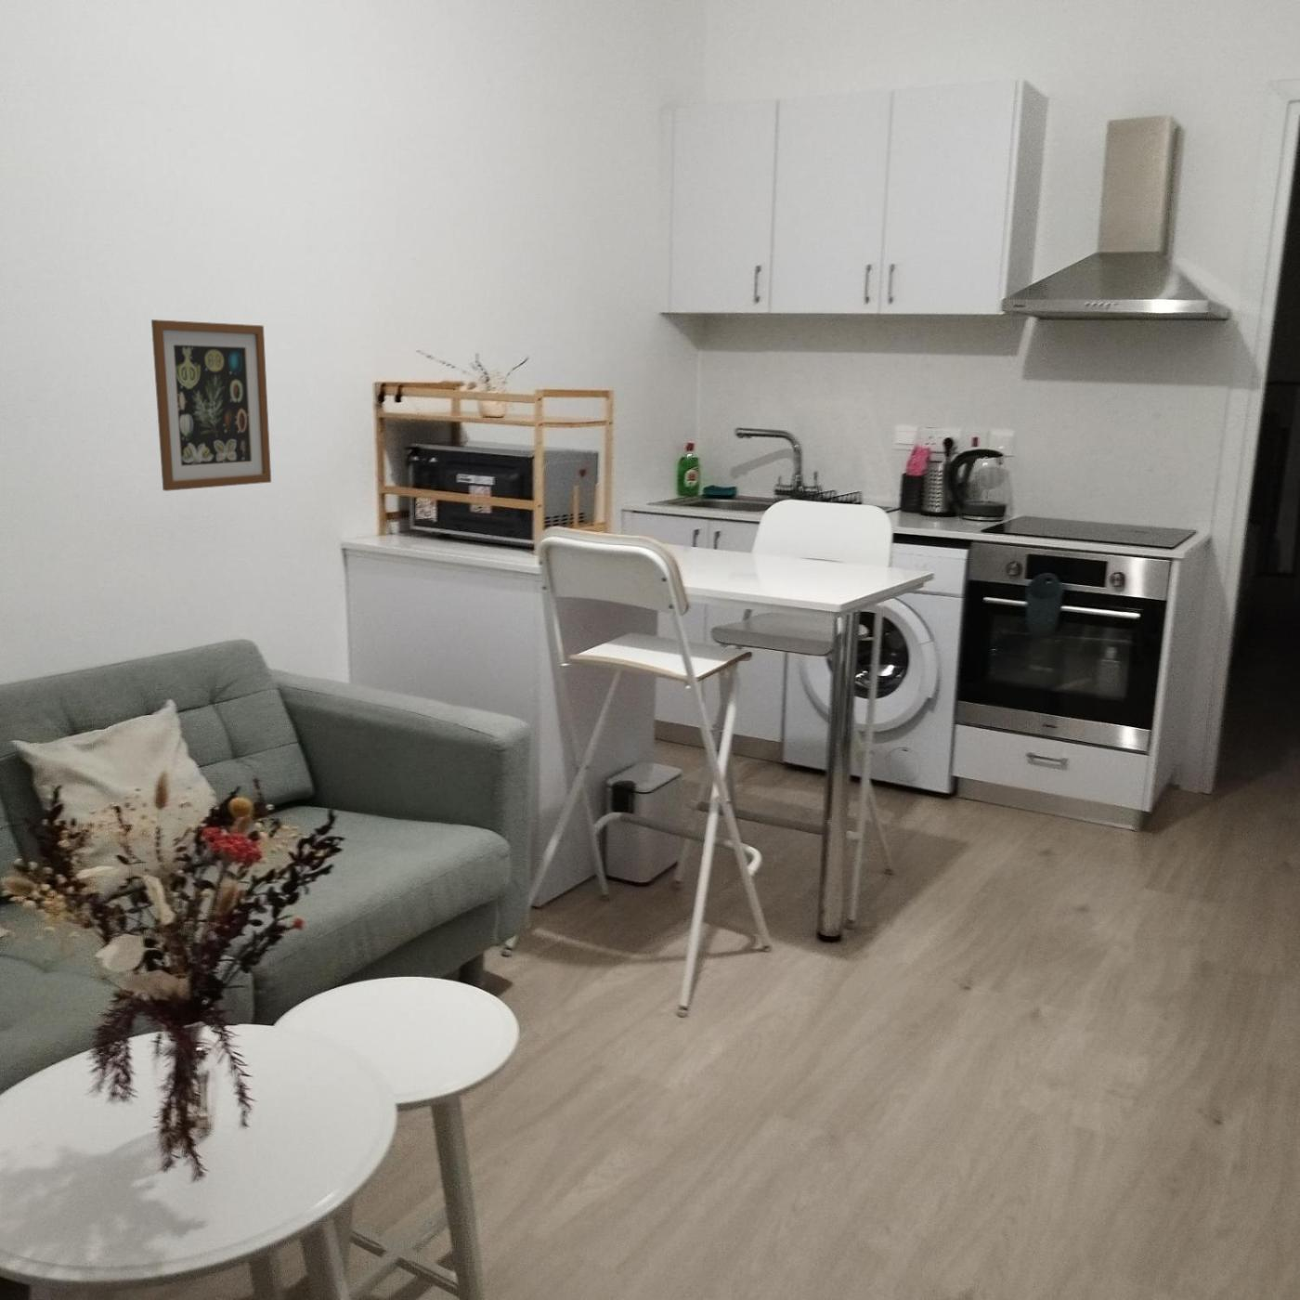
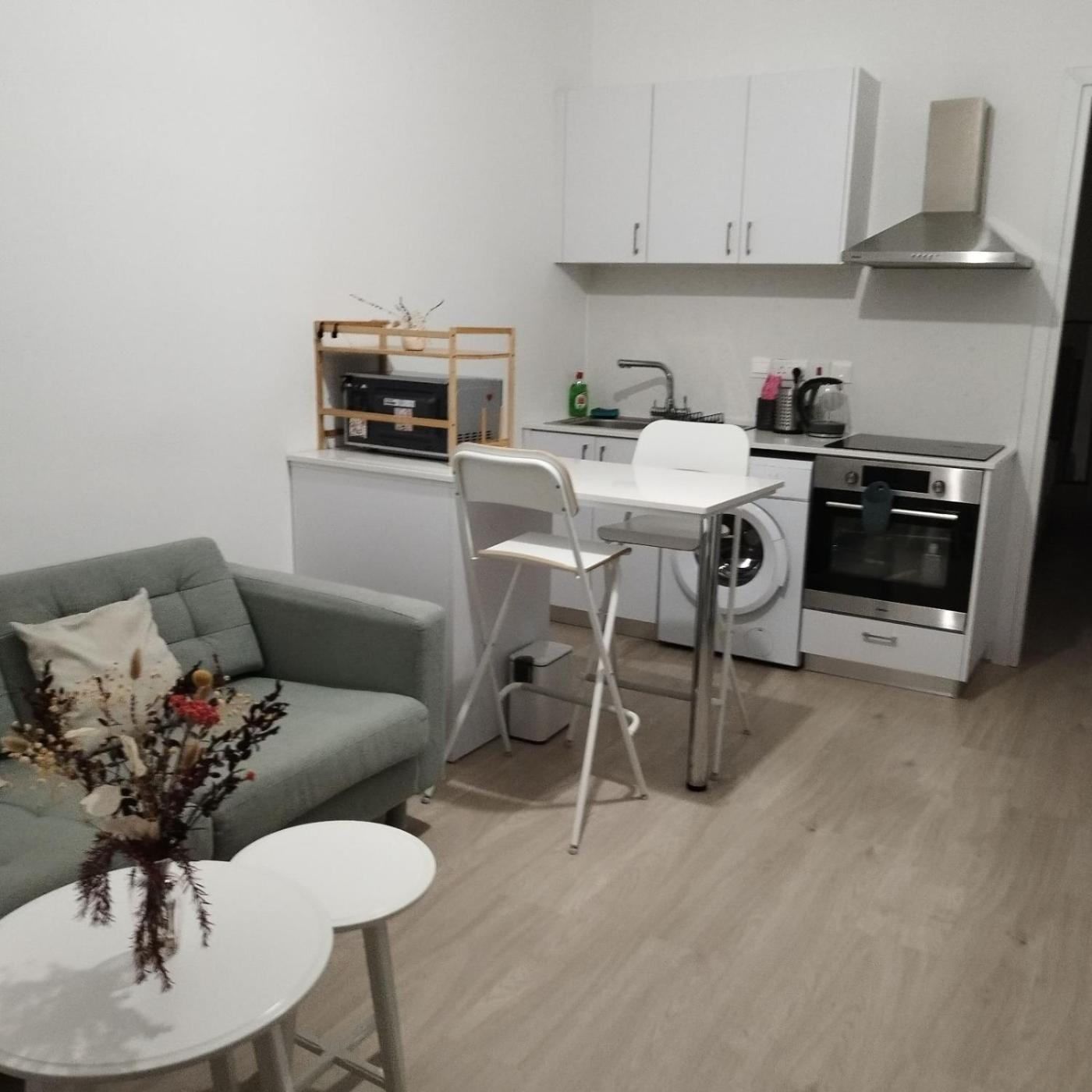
- wall art [150,319,273,492]
